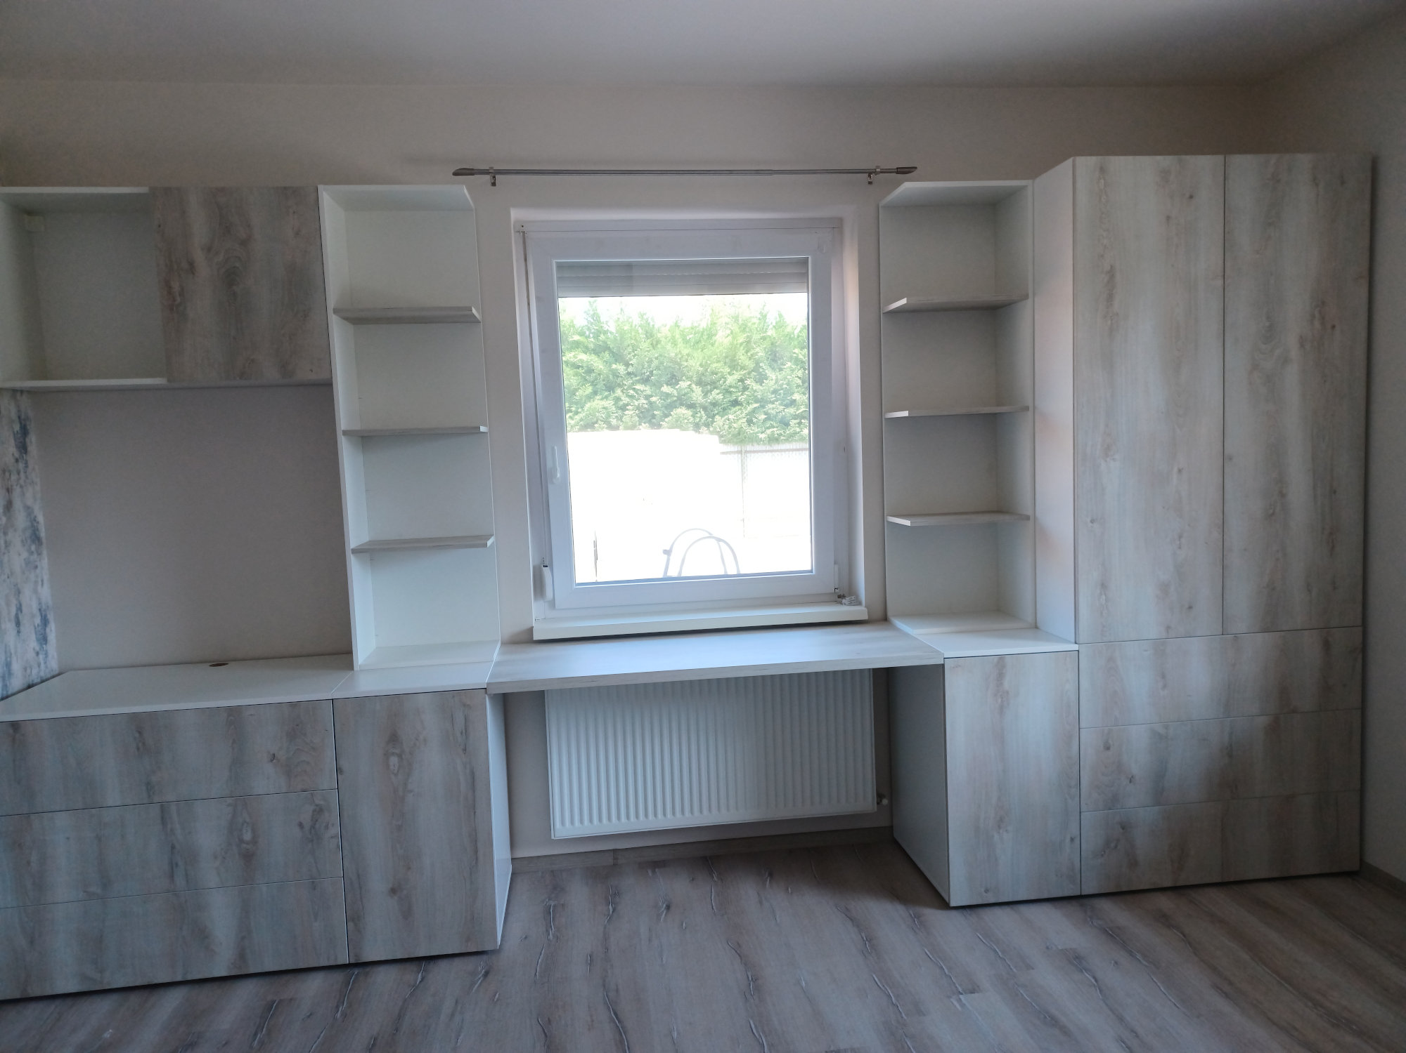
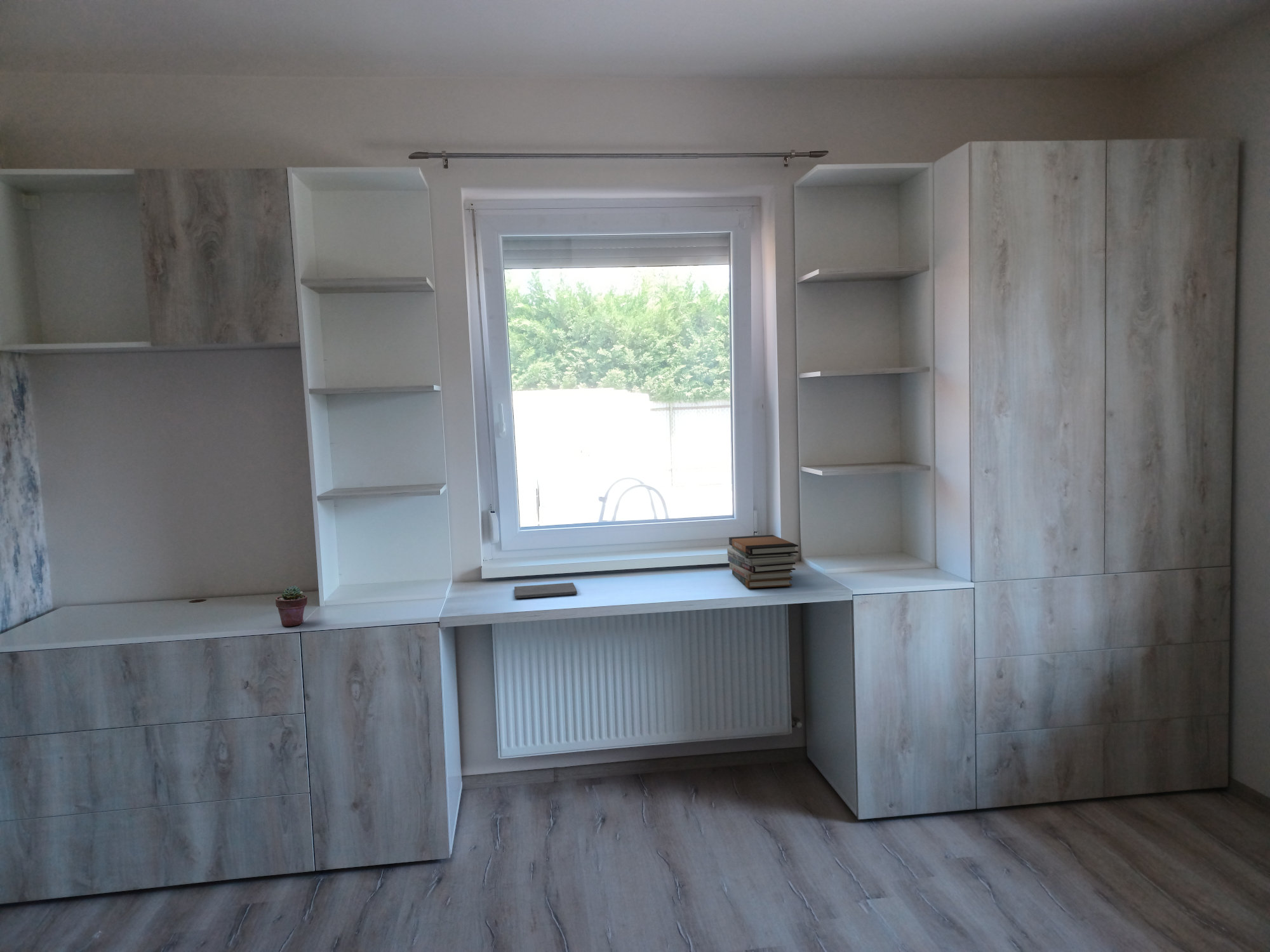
+ potted succulent [275,585,308,627]
+ book stack [726,534,799,589]
+ notepad [514,582,578,599]
